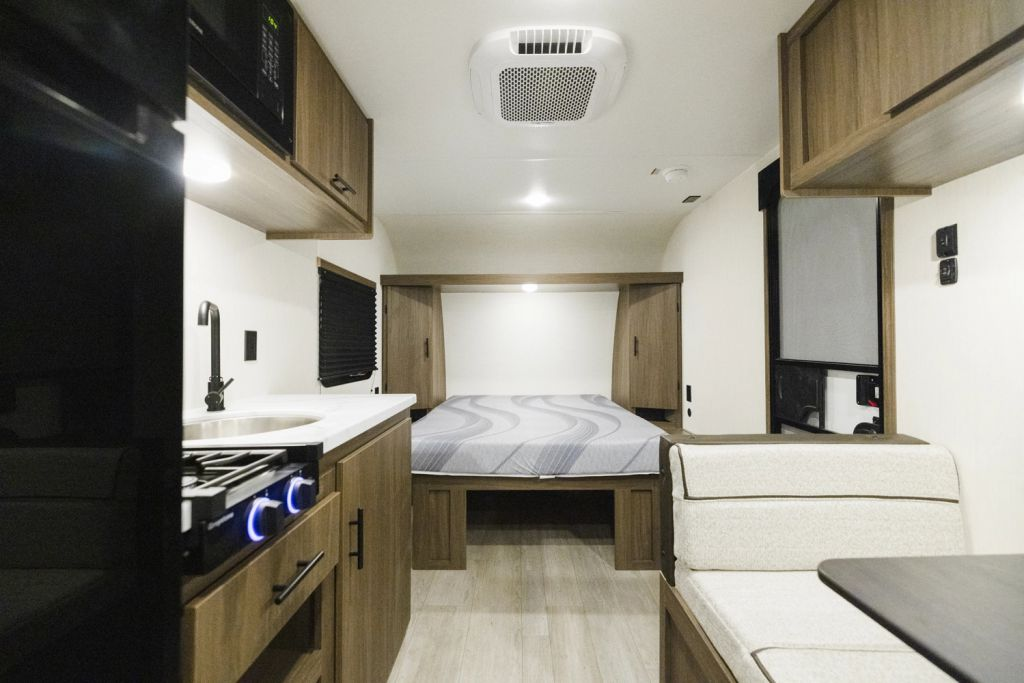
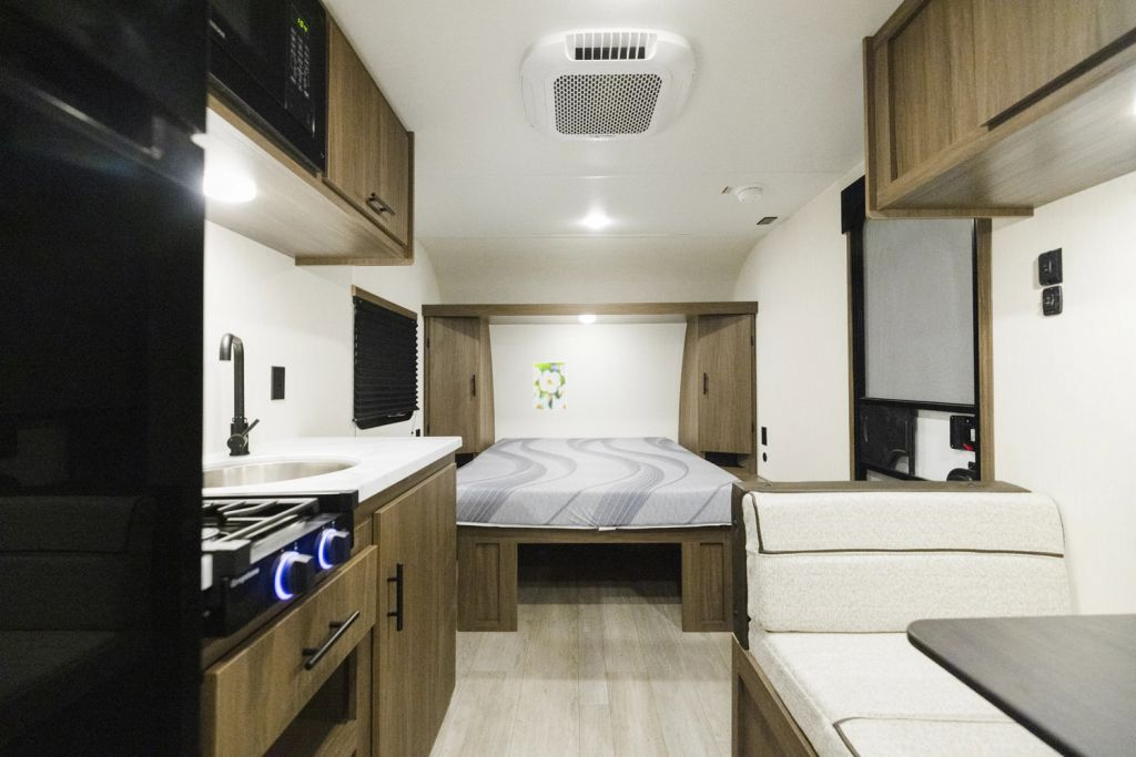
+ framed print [531,361,567,411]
